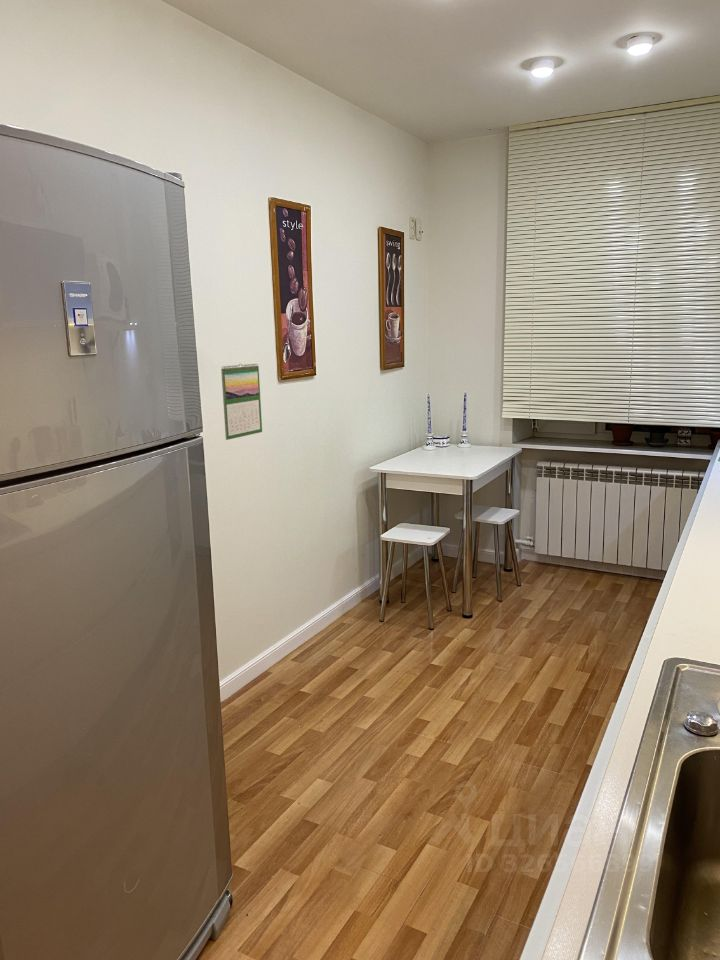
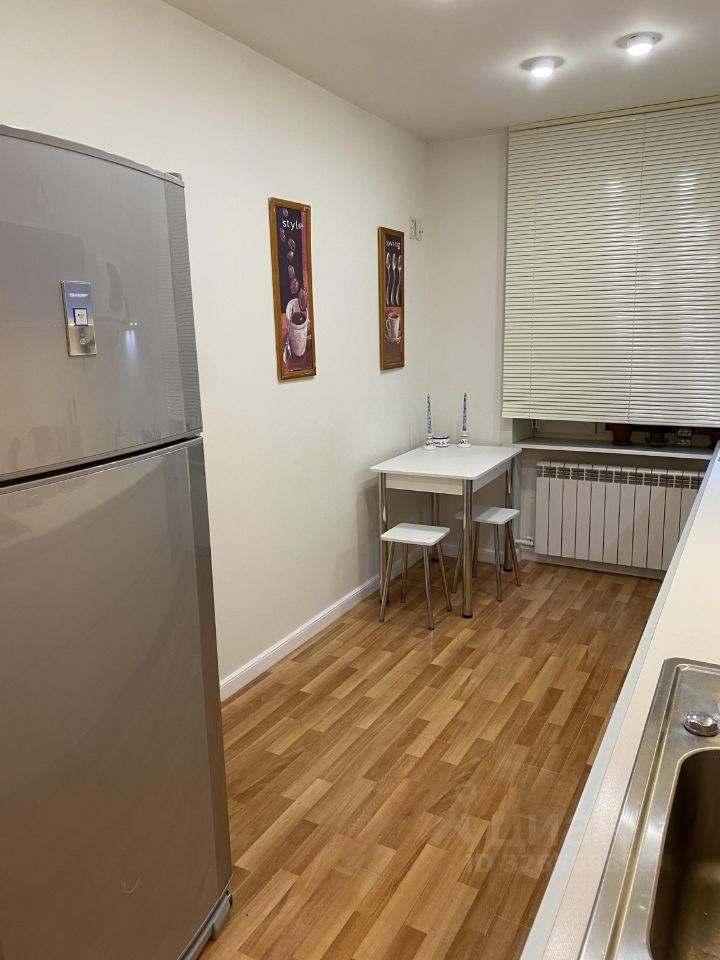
- calendar [220,363,263,441]
